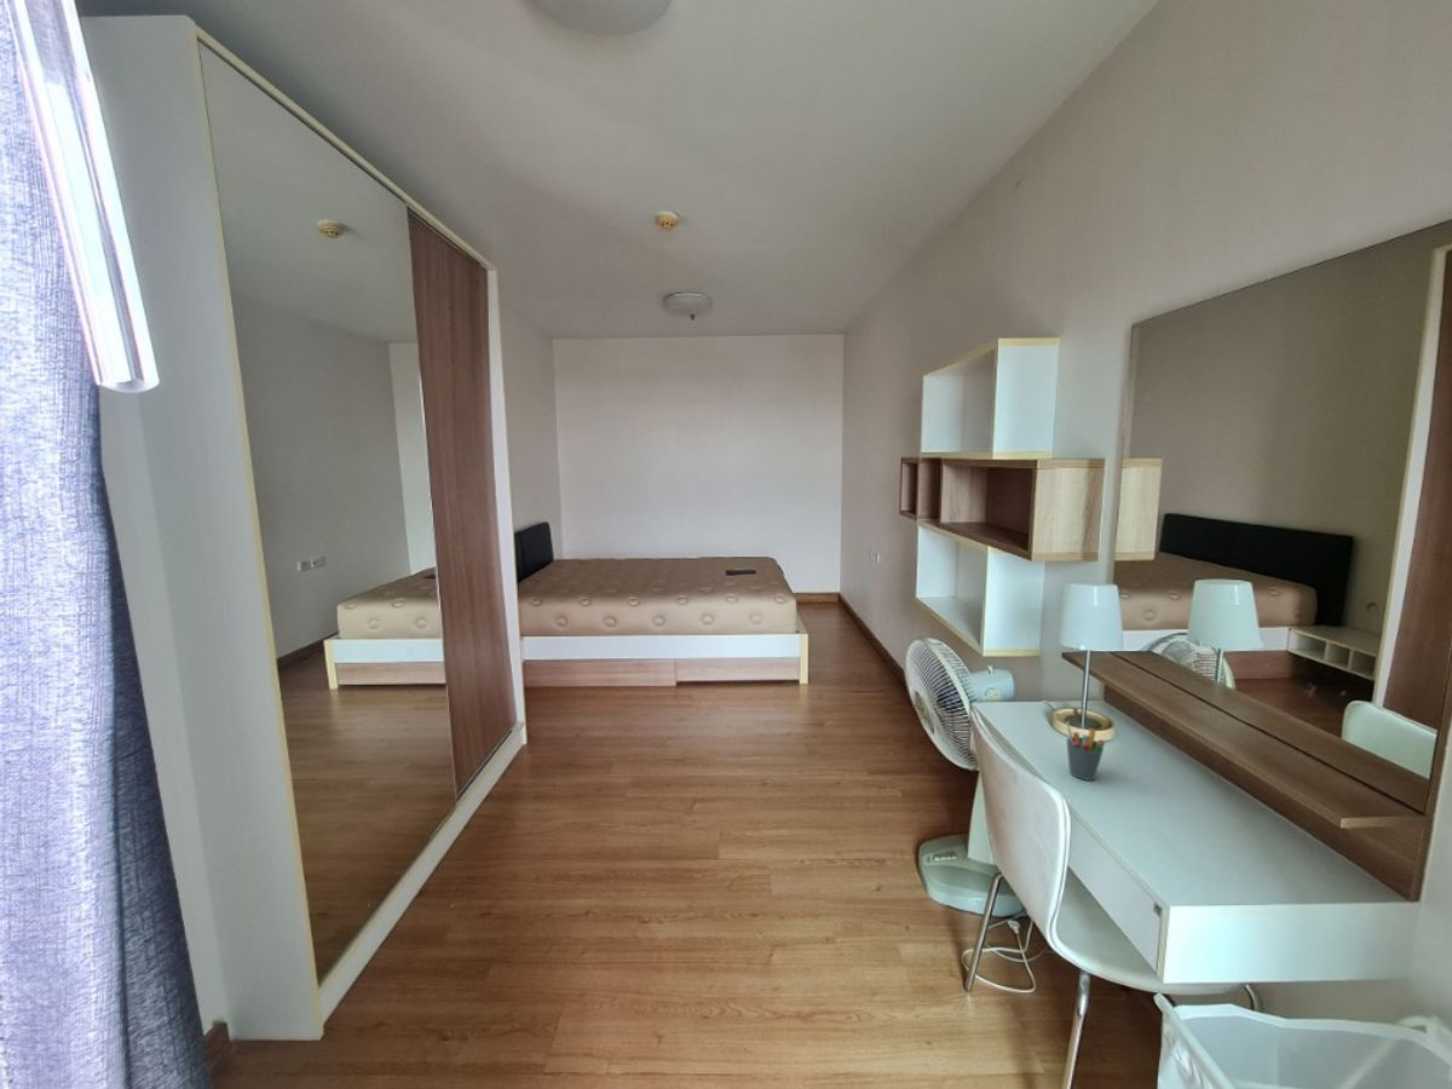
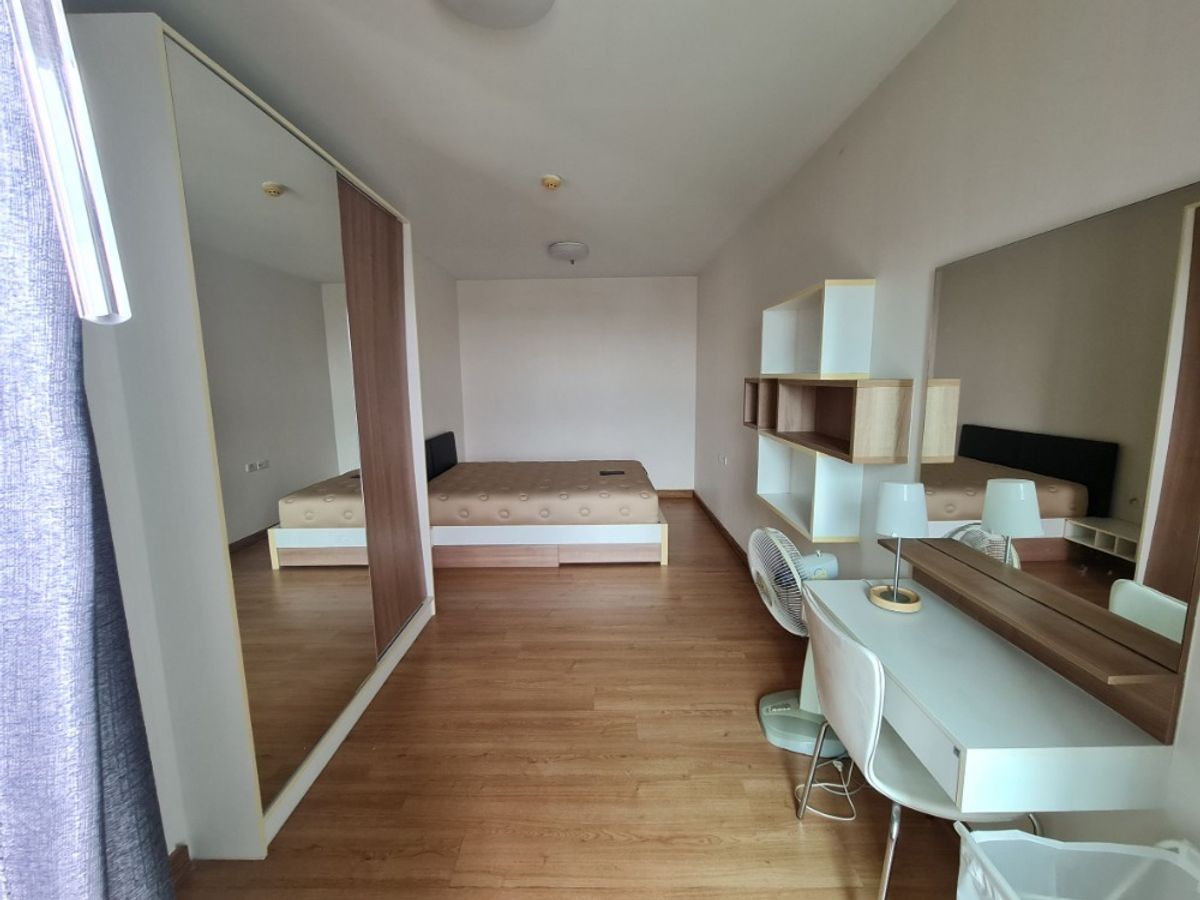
- pen holder [1065,721,1106,782]
